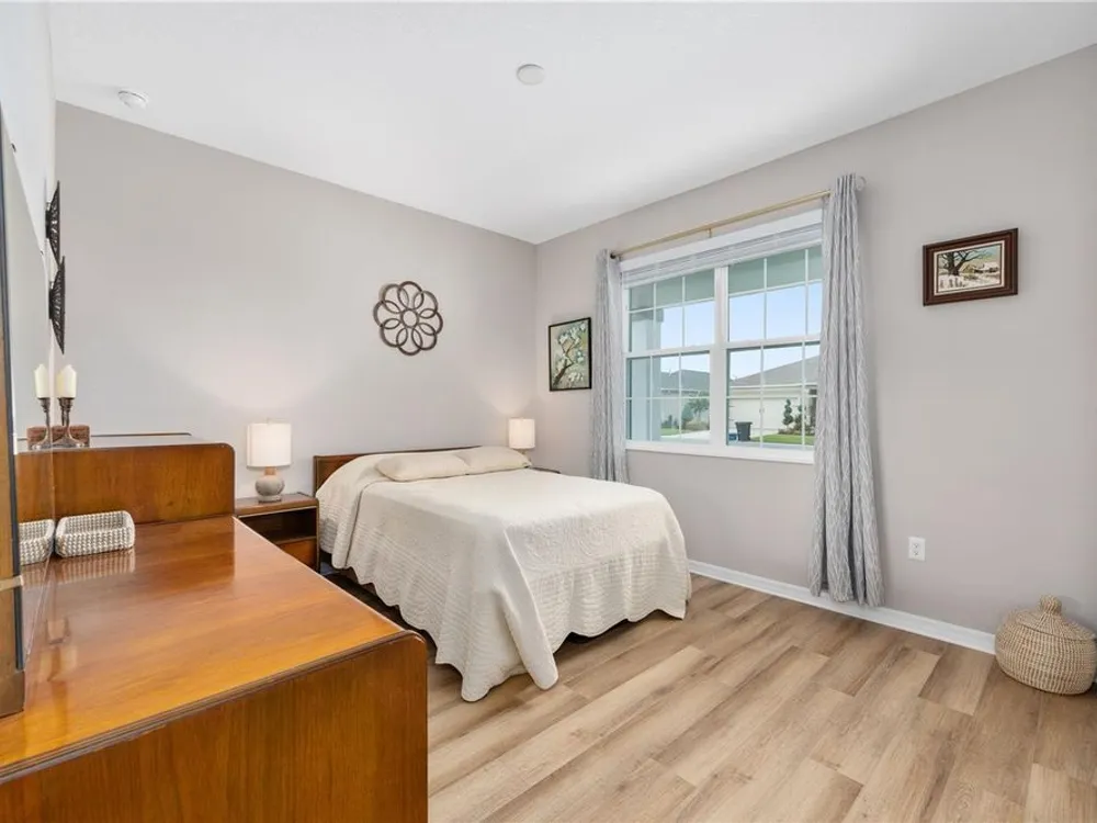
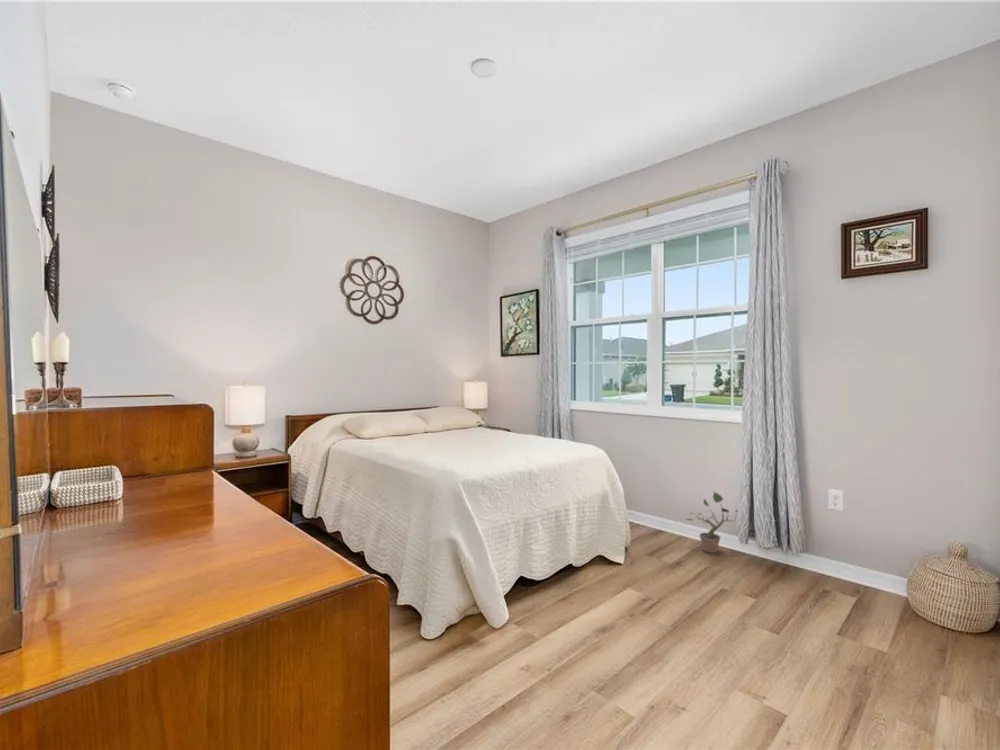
+ potted plant [685,490,739,554]
